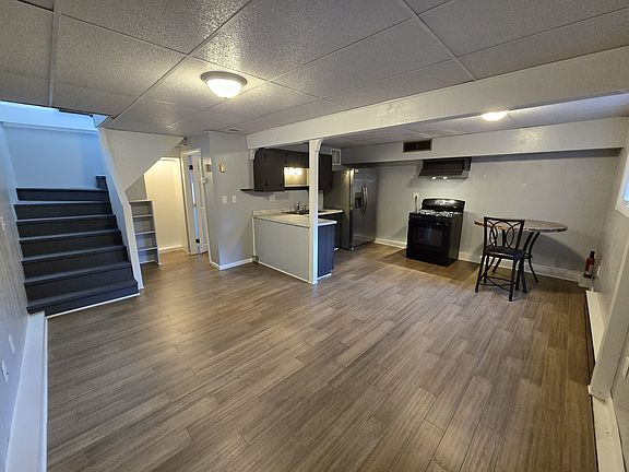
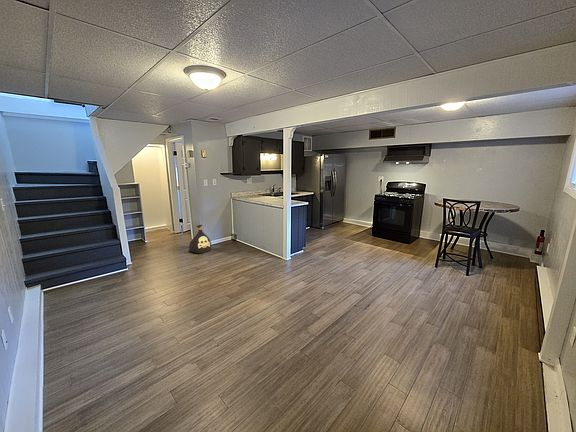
+ bag [188,224,212,254]
